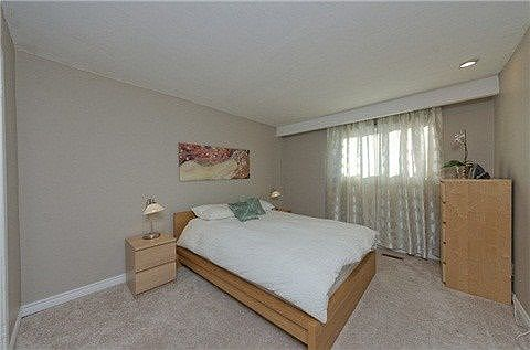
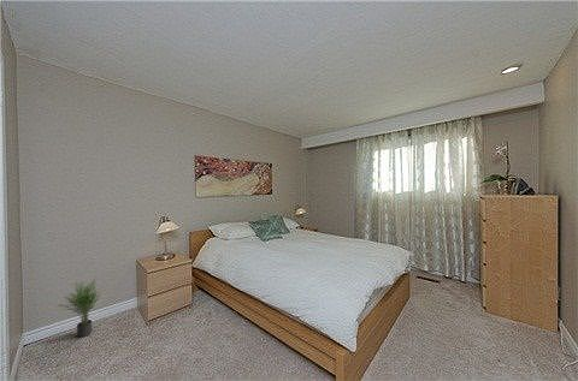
+ potted plant [54,276,102,338]
